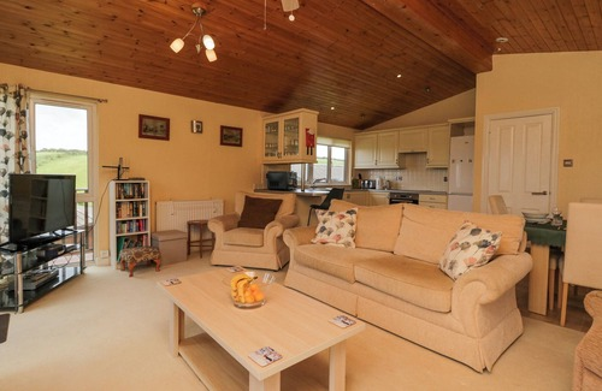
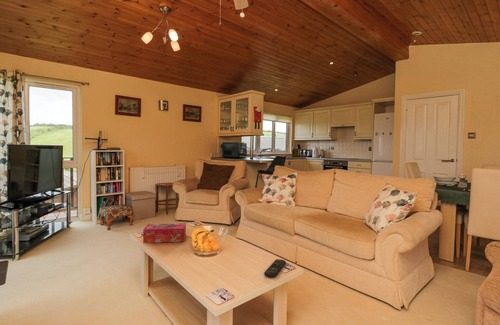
+ remote control [263,258,287,278]
+ tissue box [142,222,187,244]
